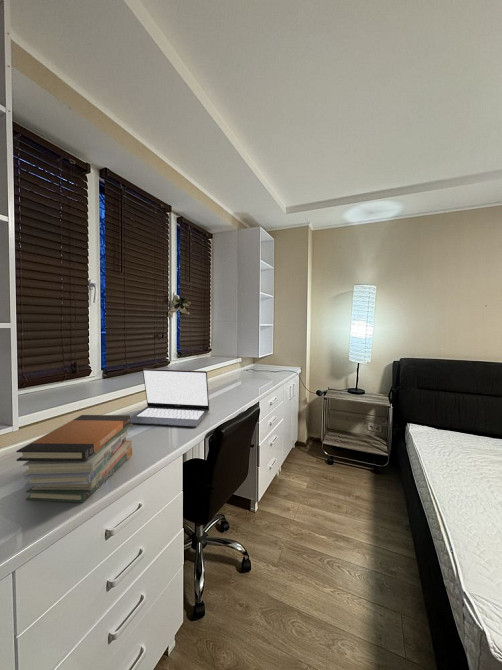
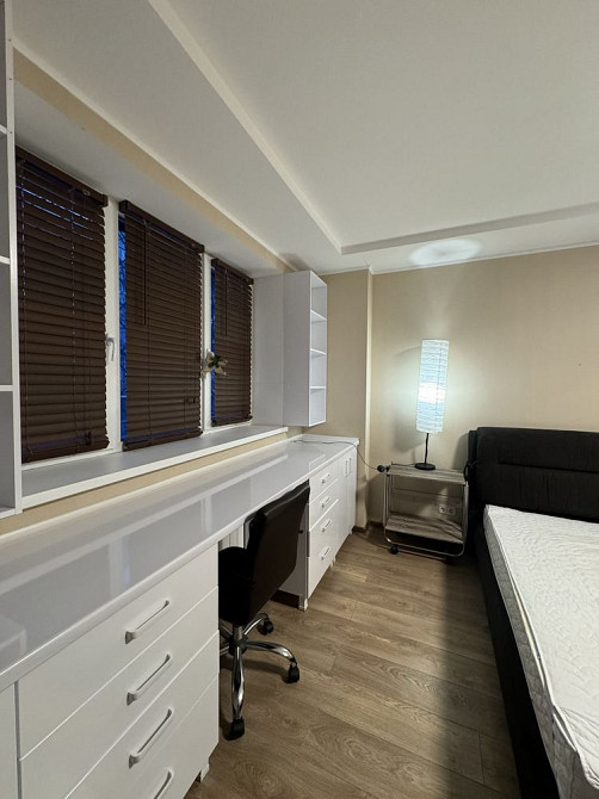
- laptop [129,368,210,428]
- book stack [15,414,134,504]
